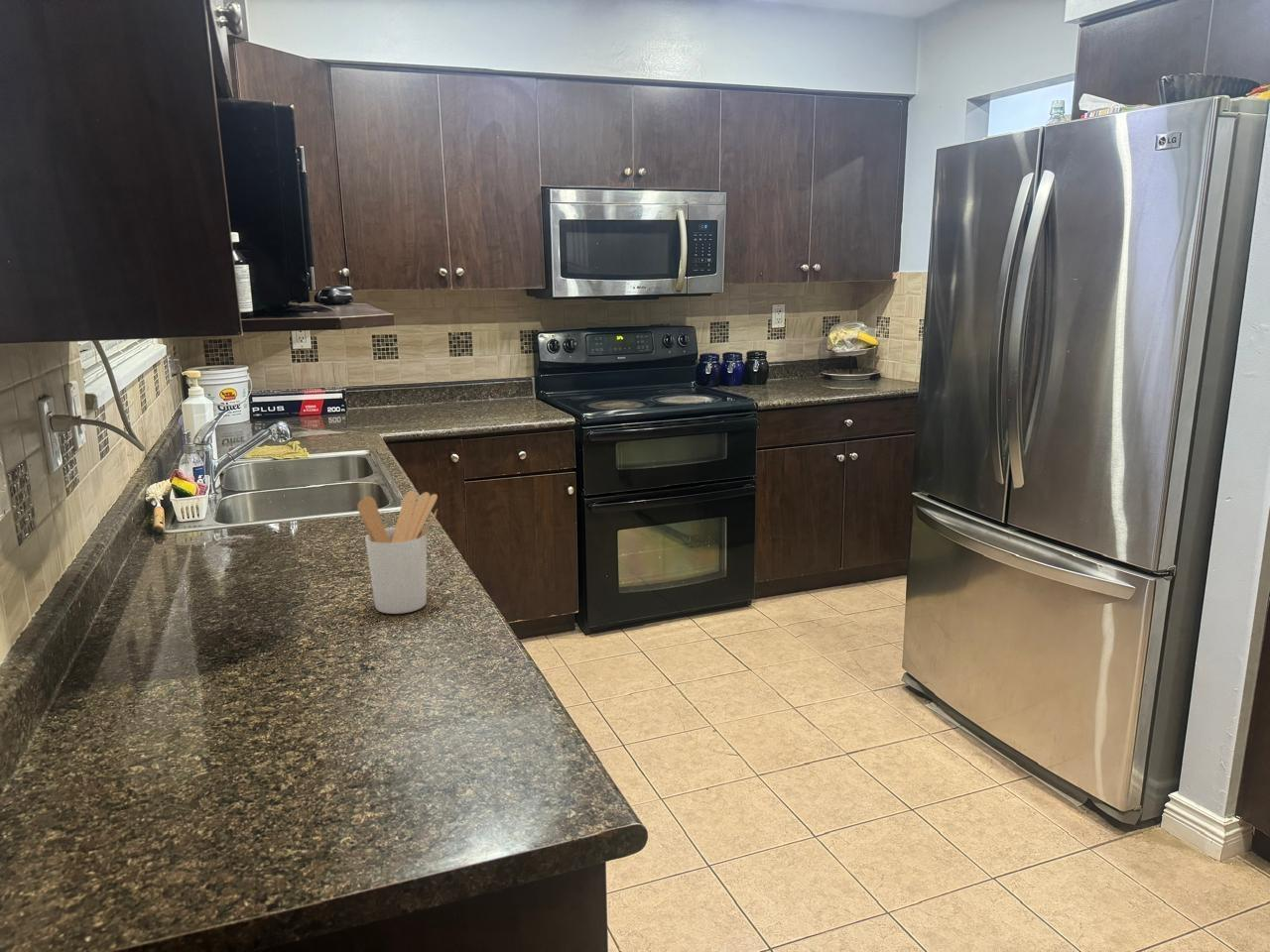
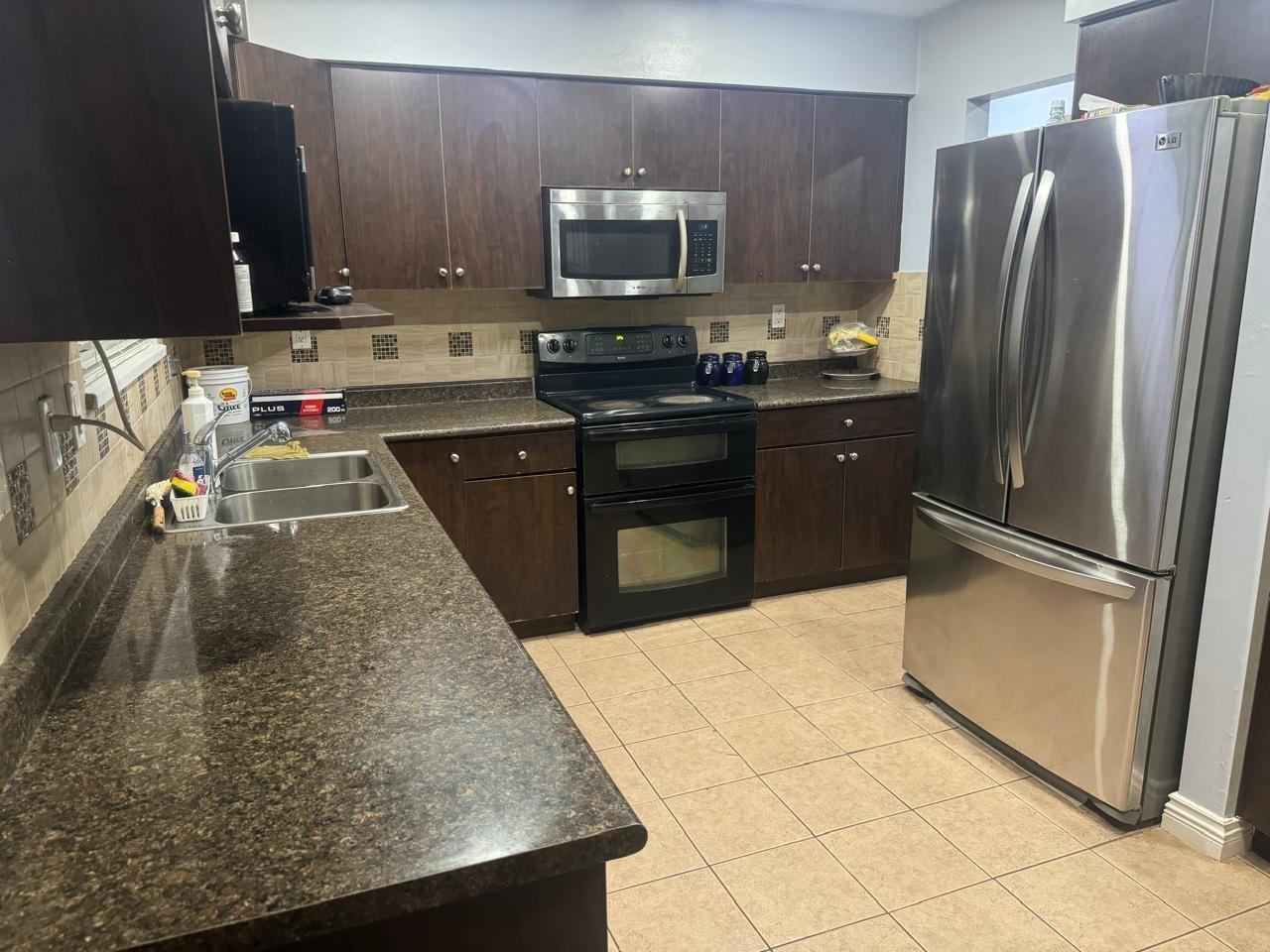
- utensil holder [356,490,439,615]
